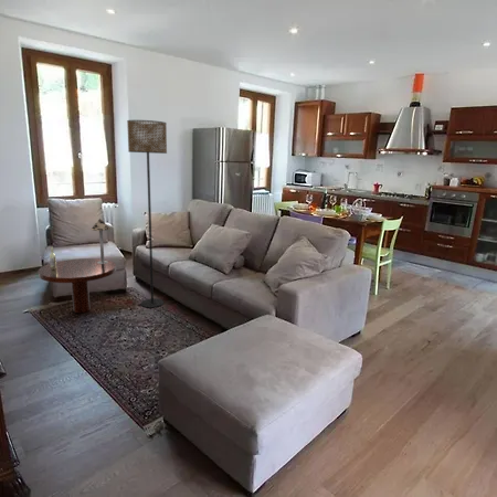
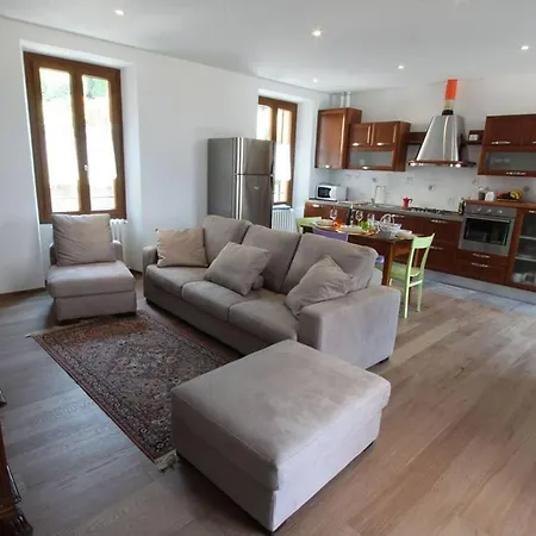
- floor lamp [126,119,168,309]
- table lamp [89,218,112,264]
- coffee table [38,246,117,314]
